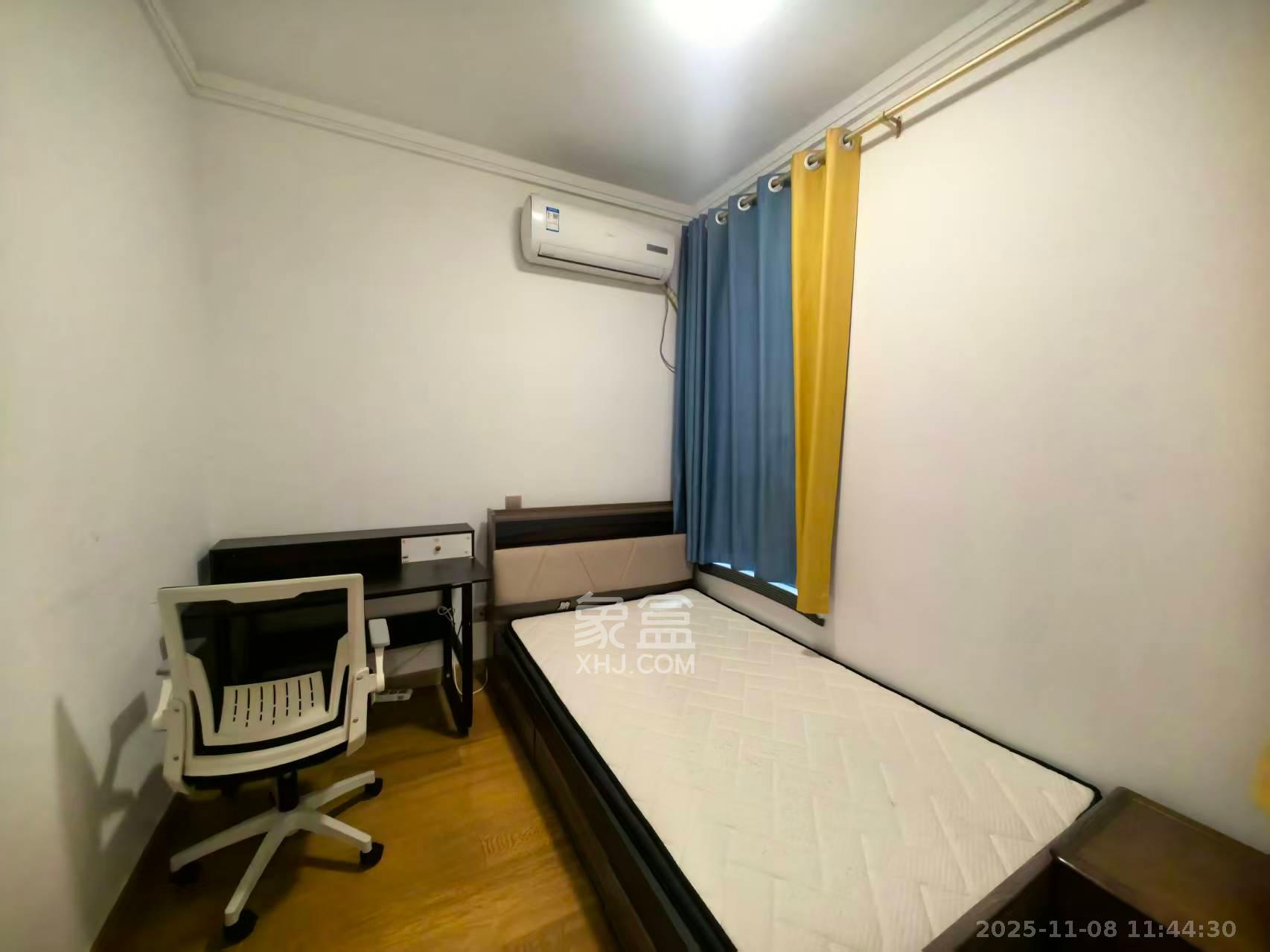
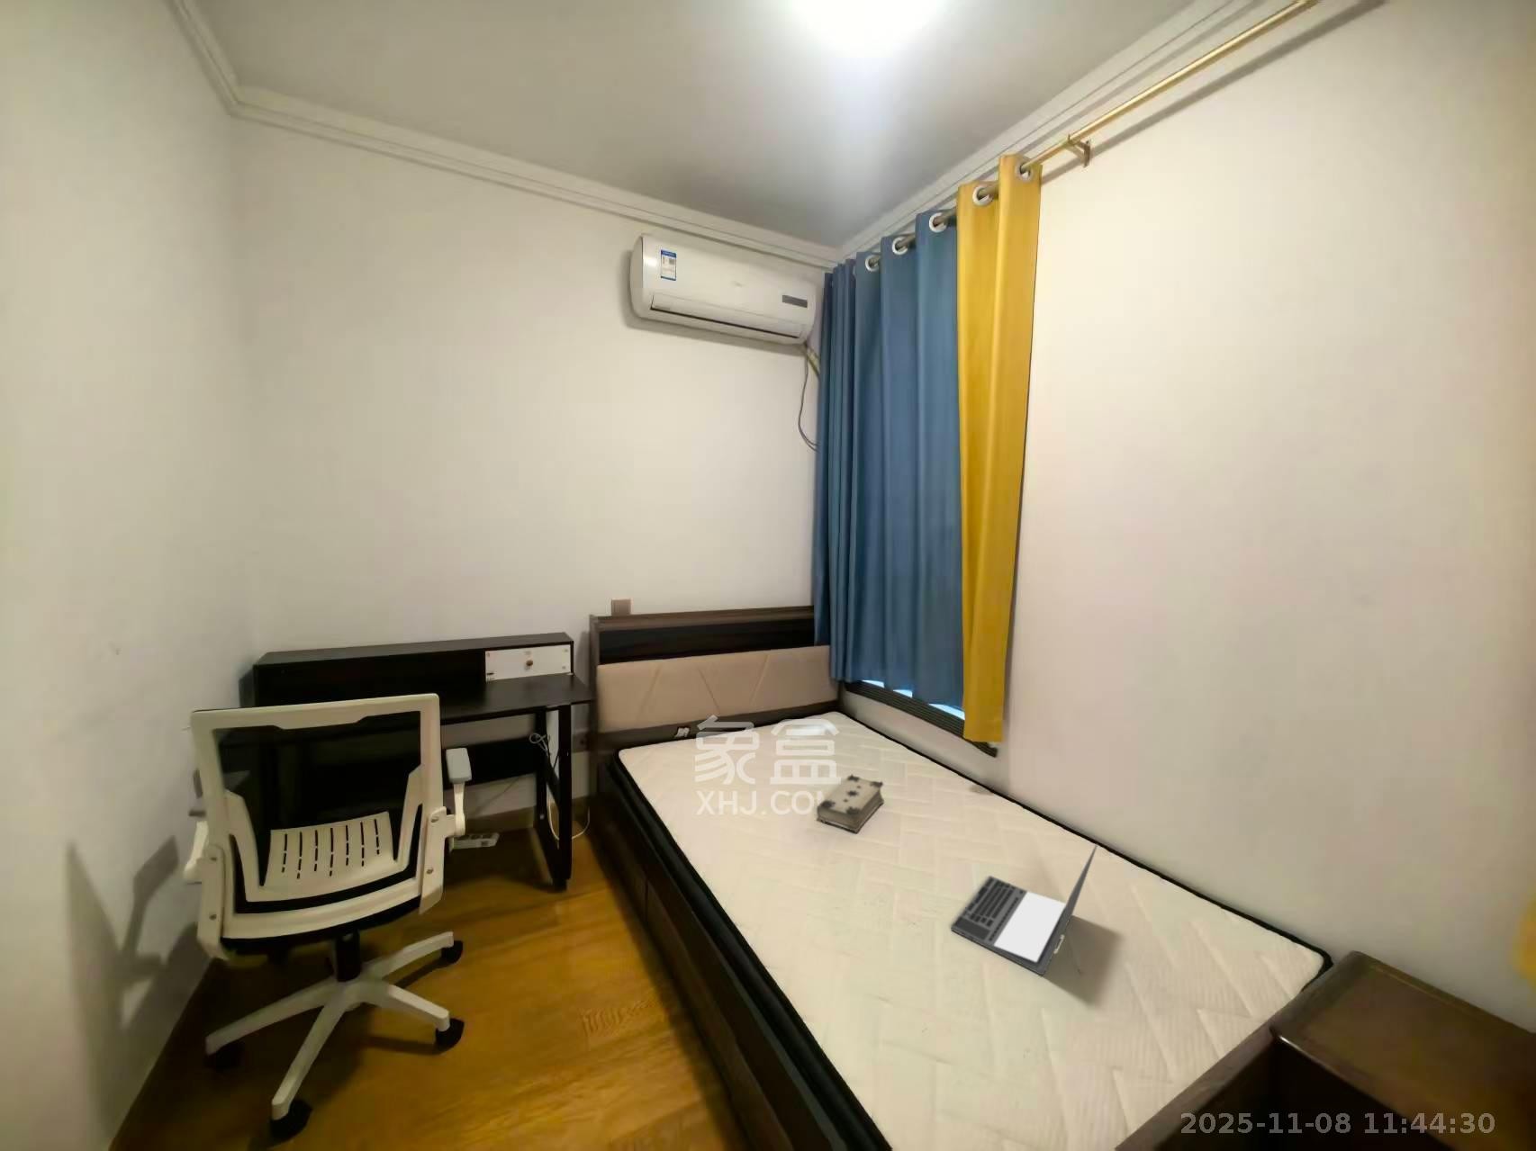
+ book [815,773,885,834]
+ laptop [949,843,1098,977]
